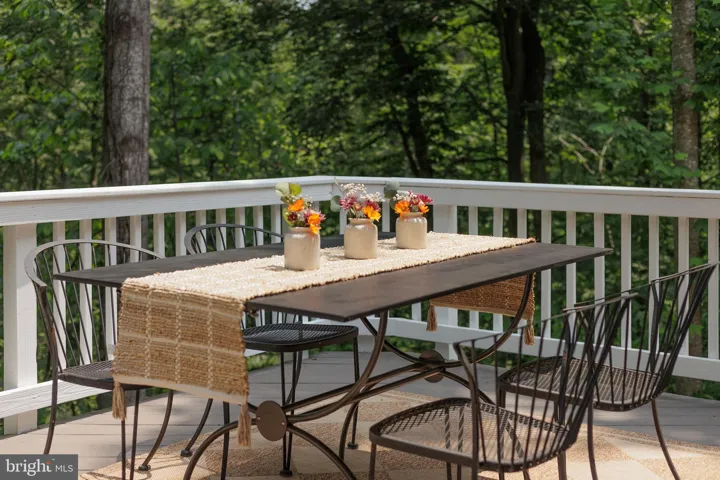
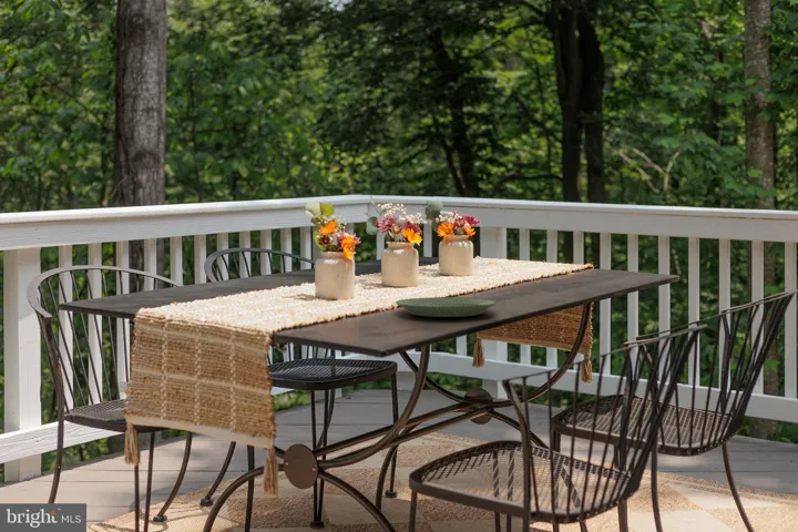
+ plate [395,296,499,318]
